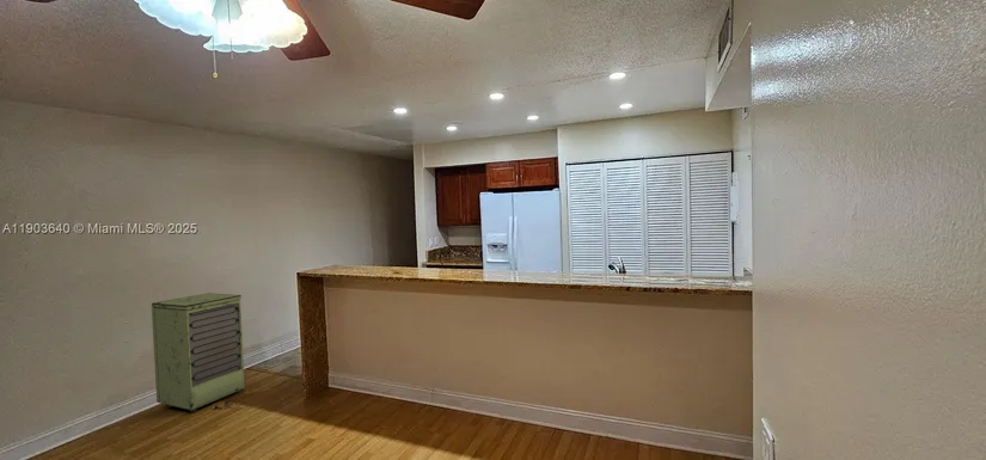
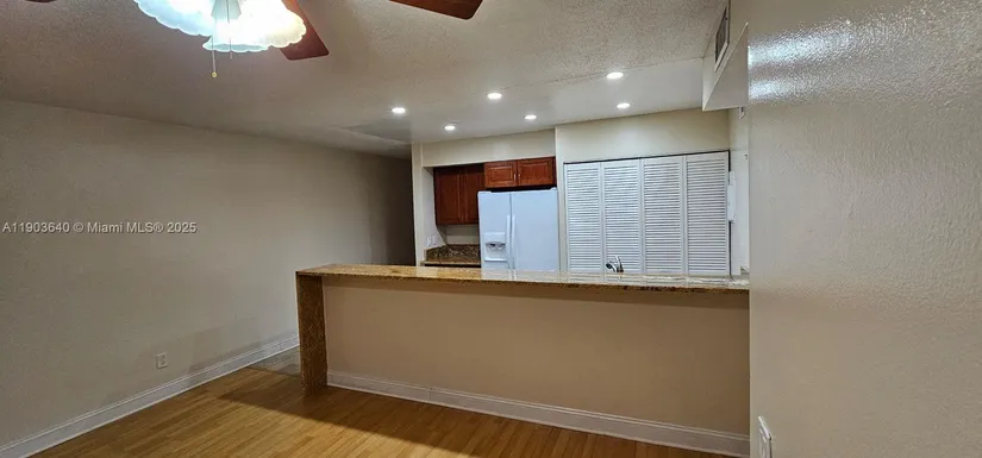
- storage cabinet [151,292,246,413]
